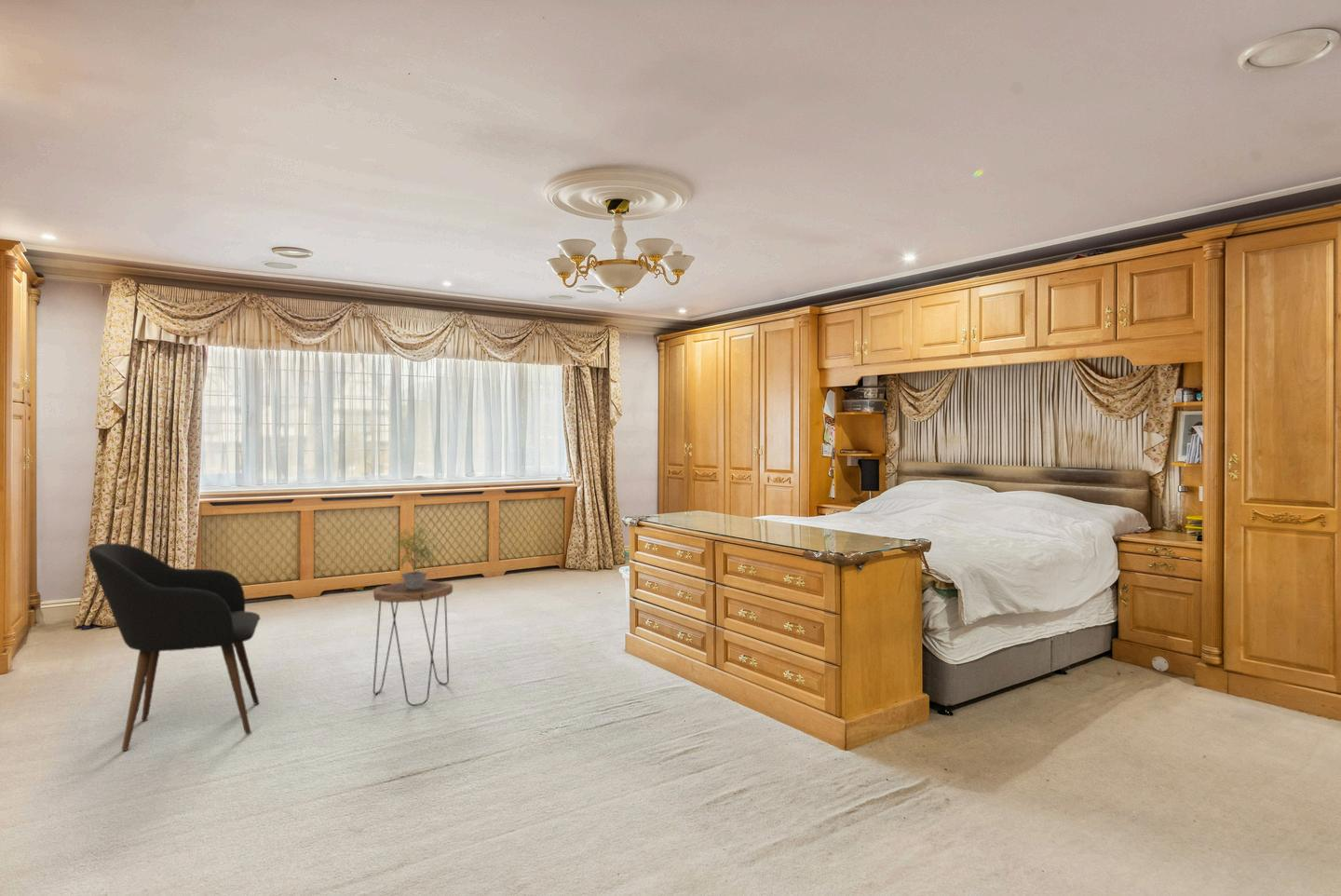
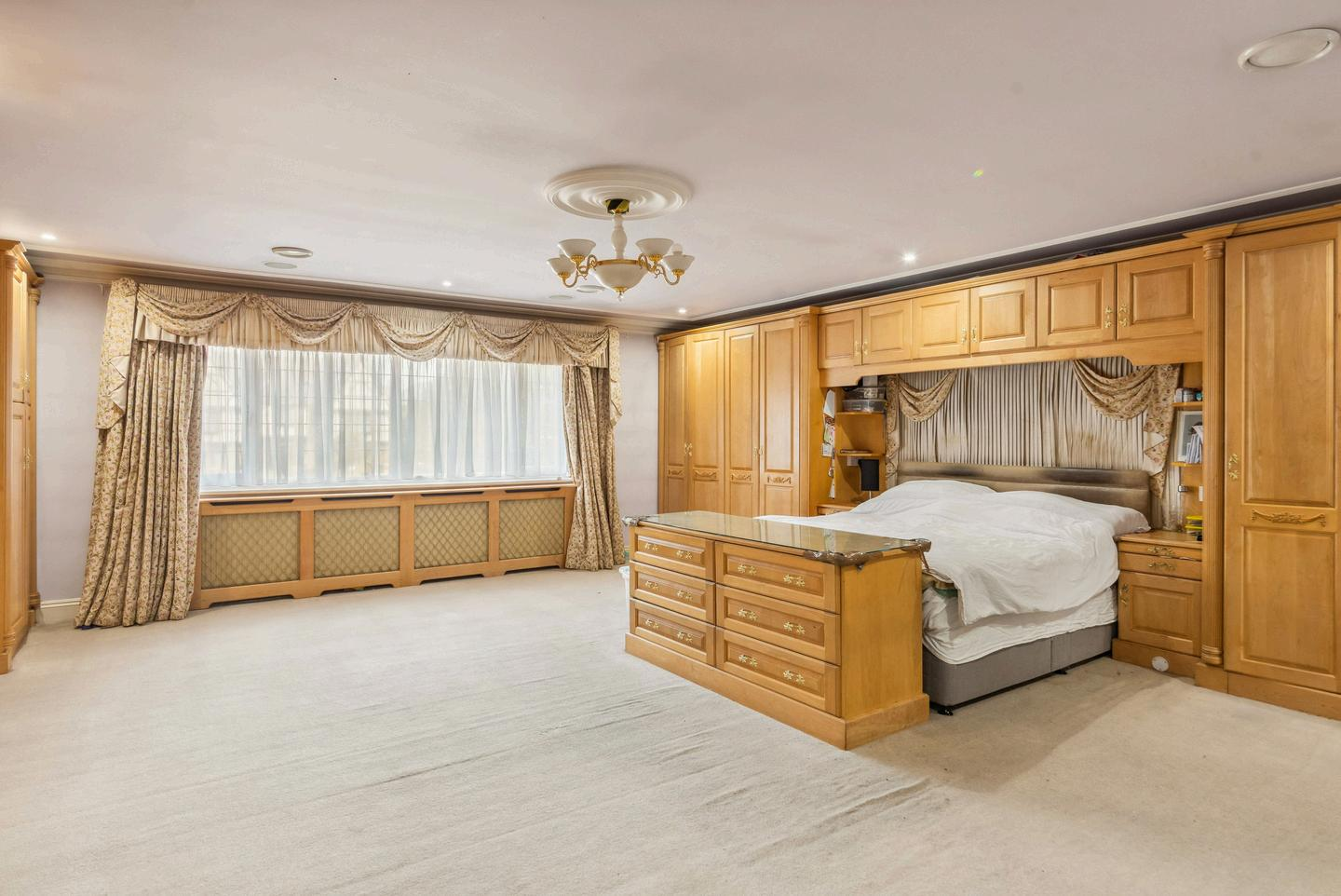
- potted plant [386,520,445,590]
- side table [373,579,454,707]
- armchair [88,542,262,752]
